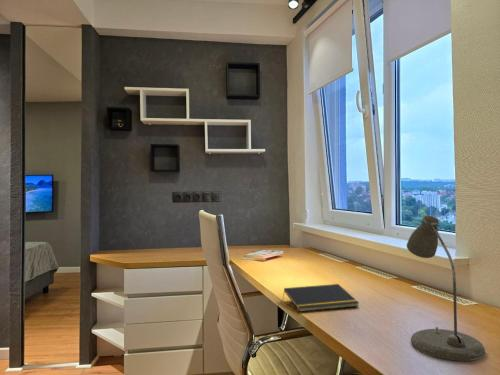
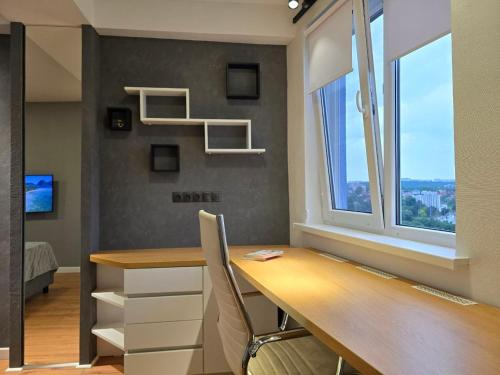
- notepad [282,283,360,313]
- desk lamp [406,214,486,361]
